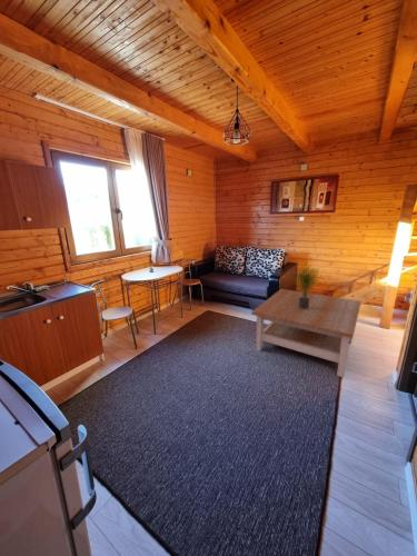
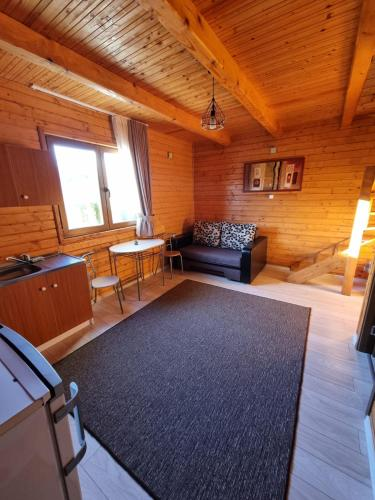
- potted plant [289,260,321,309]
- coffee table [250,288,363,379]
